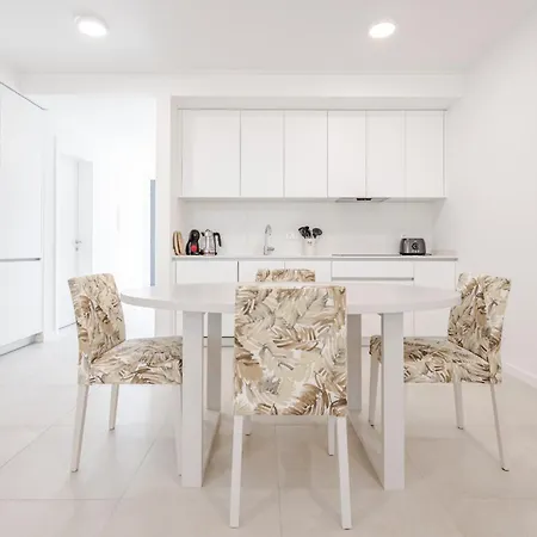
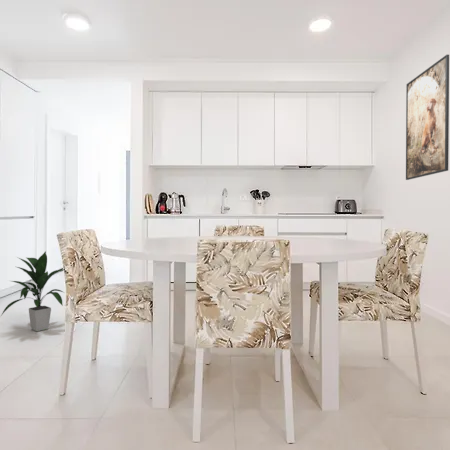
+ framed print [405,54,450,181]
+ indoor plant [0,251,64,332]
